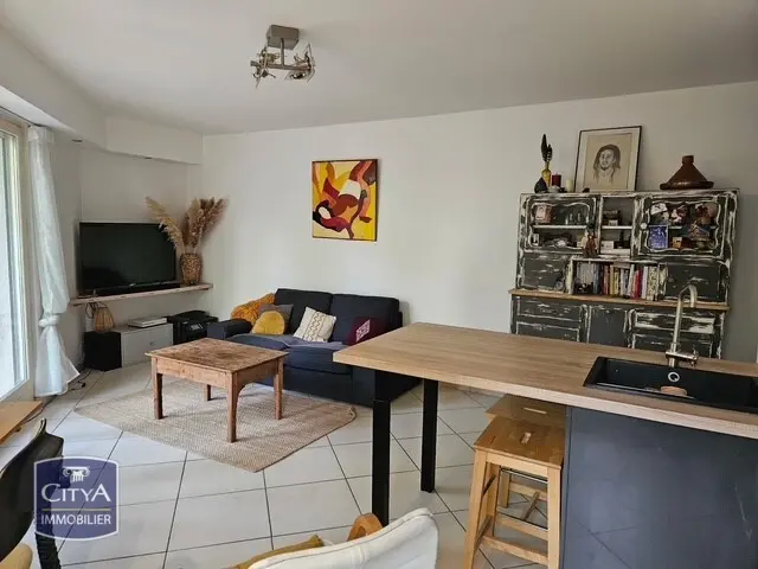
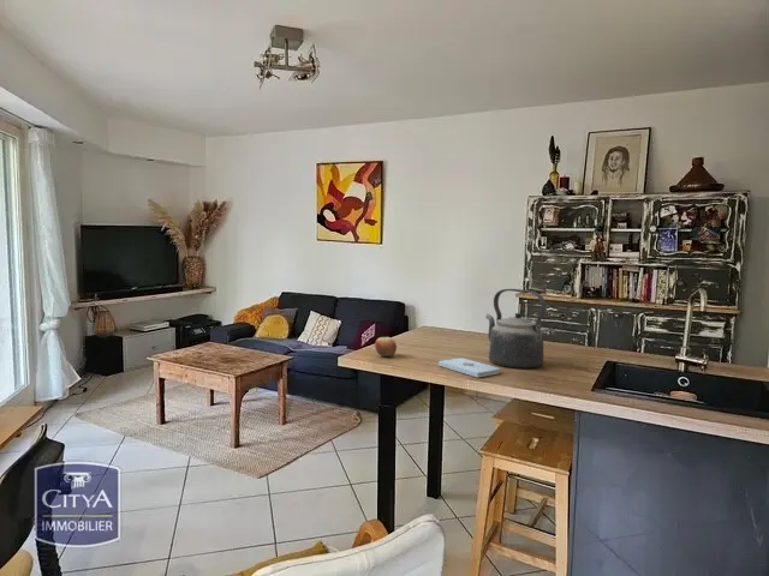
+ kettle [484,288,548,370]
+ notepad [437,356,501,379]
+ apple [374,336,398,358]
